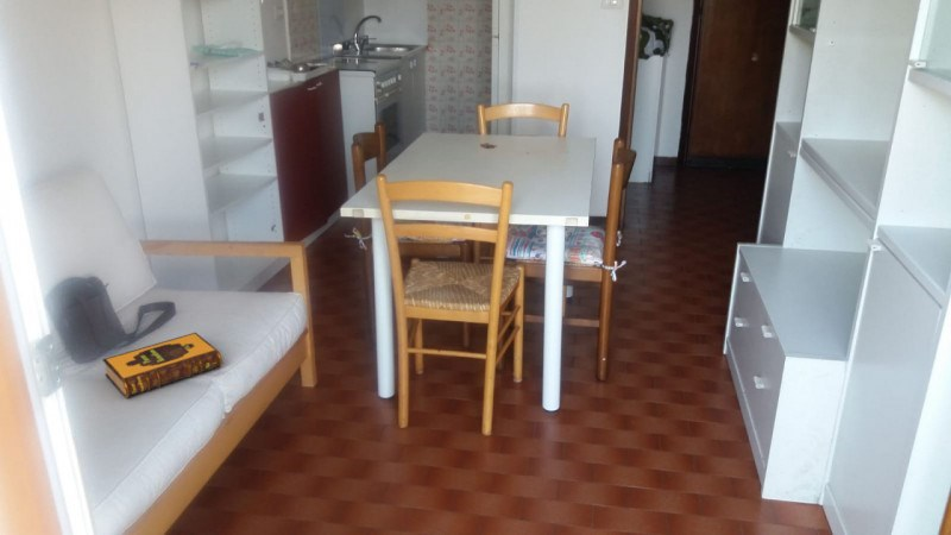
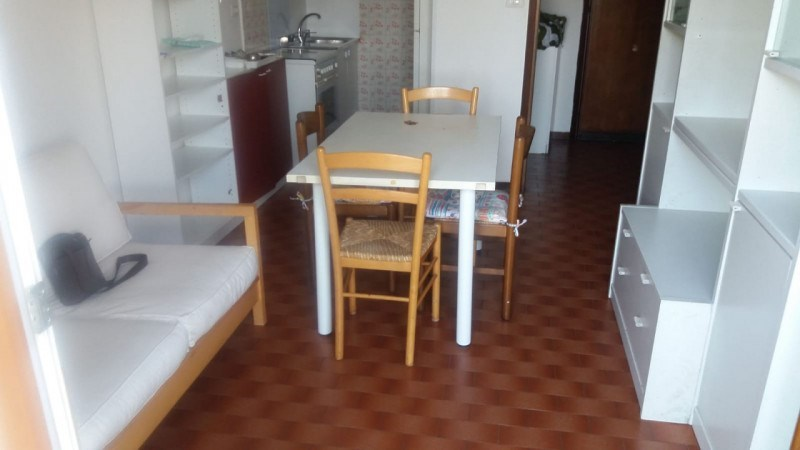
- hardback book [101,332,223,399]
